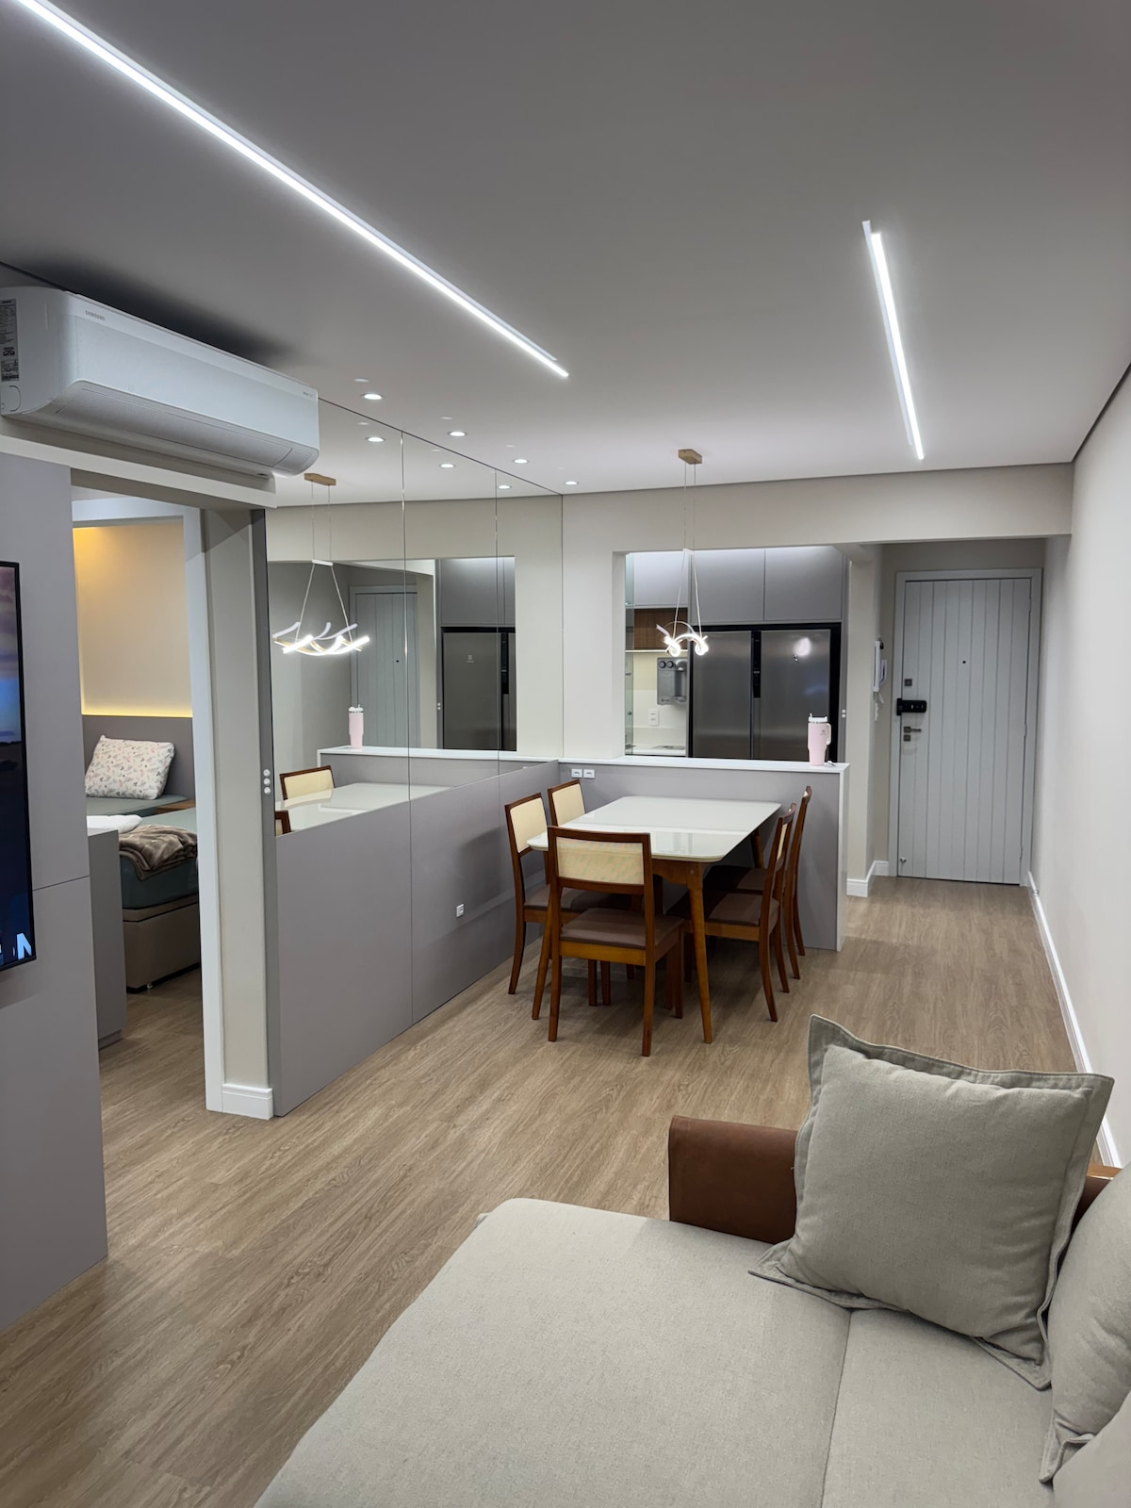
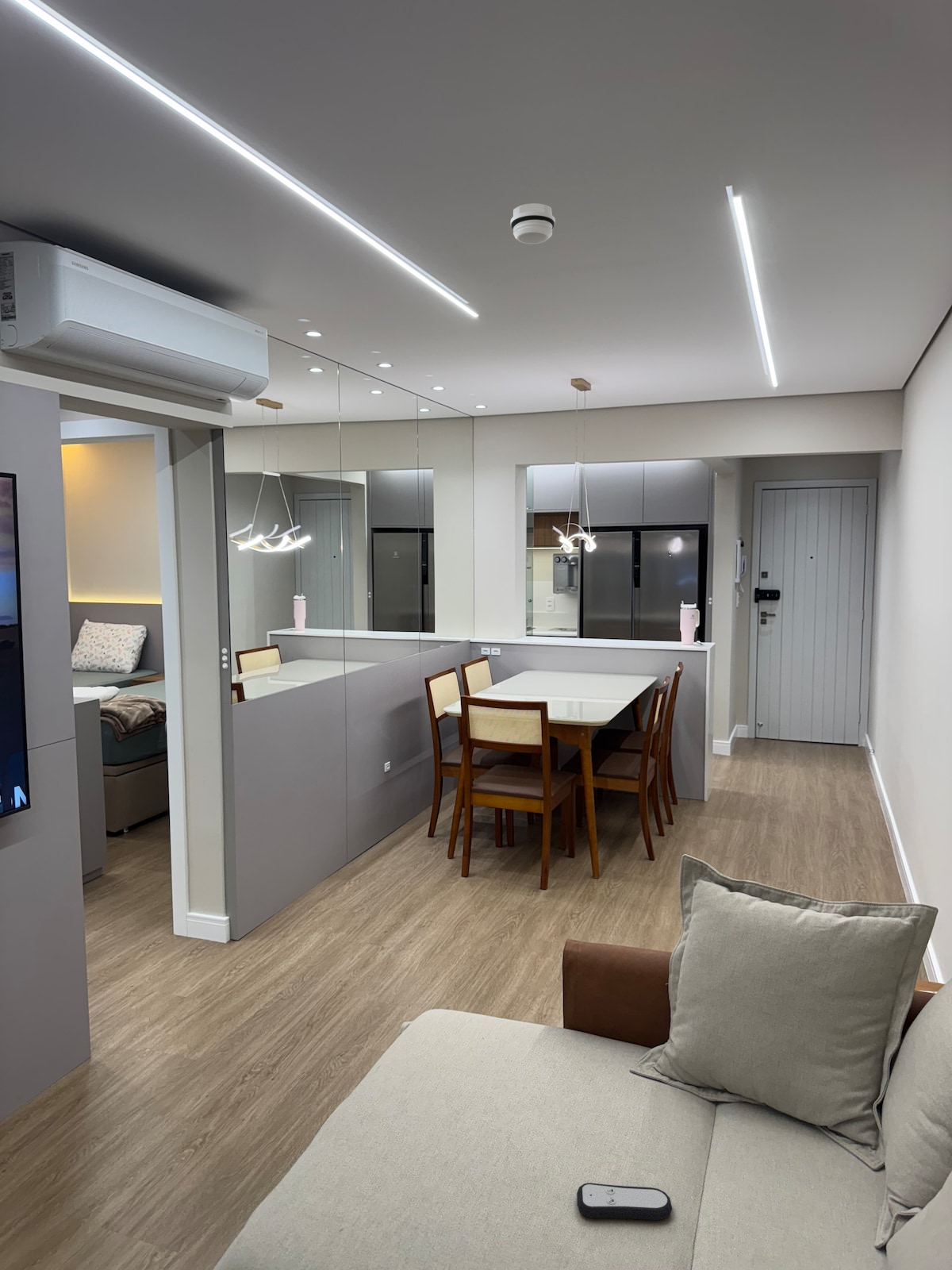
+ remote control [576,1182,673,1221]
+ smoke detector [510,202,556,244]
